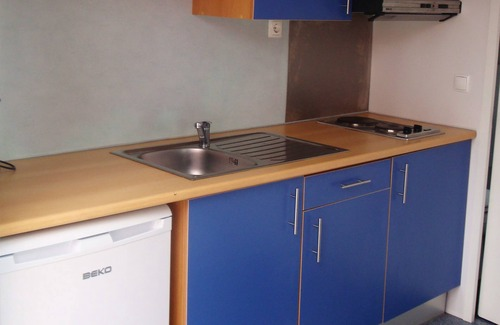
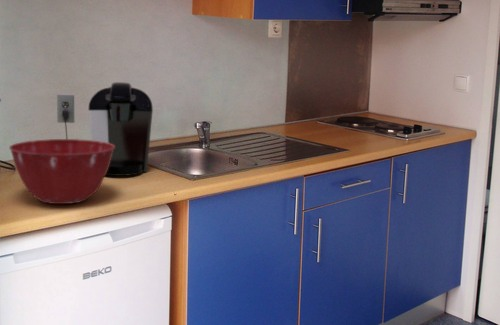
+ mixing bowl [8,138,115,205]
+ coffee maker [56,81,154,177]
